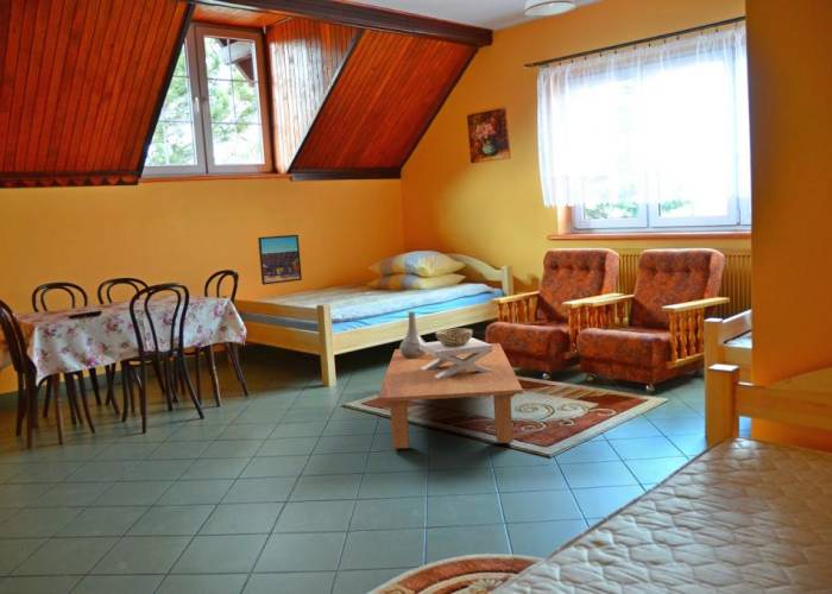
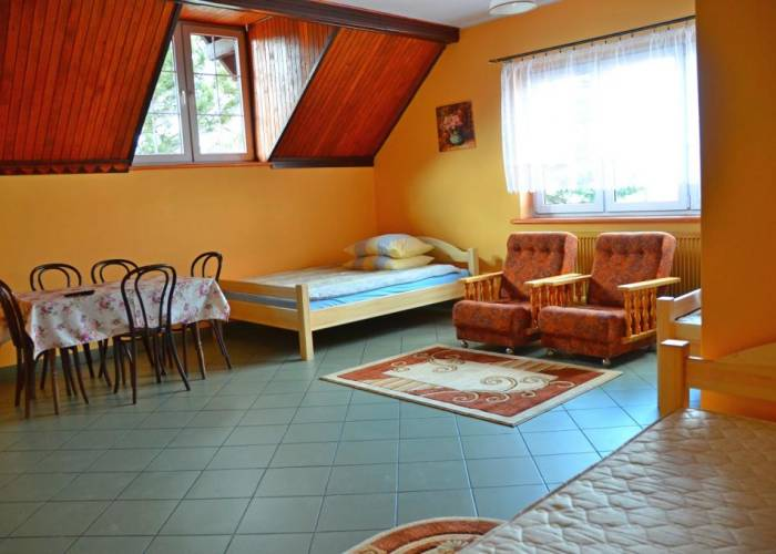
- vase [398,310,427,358]
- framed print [257,234,303,286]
- decorative bowl [420,328,493,378]
- coffee table [376,342,524,450]
